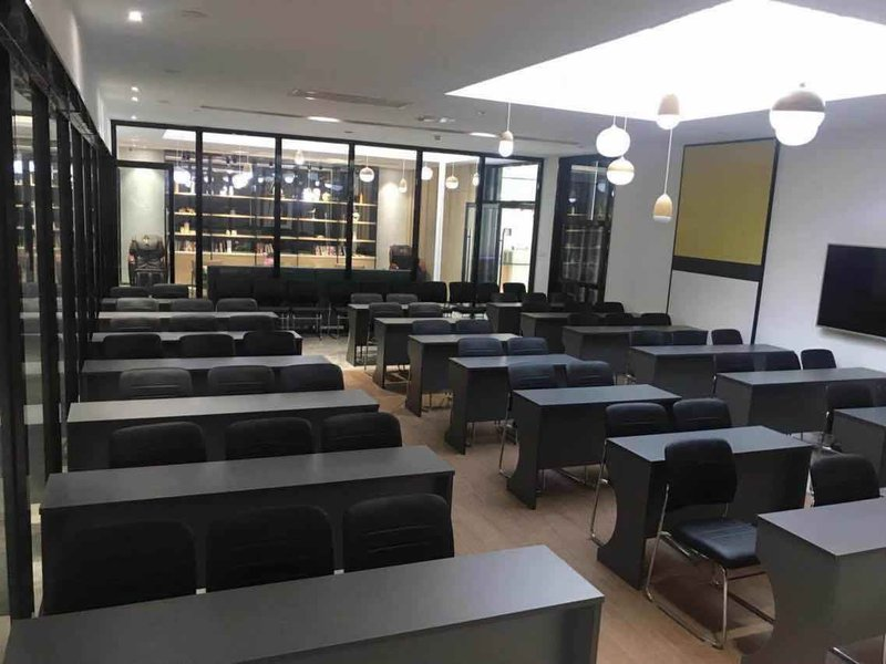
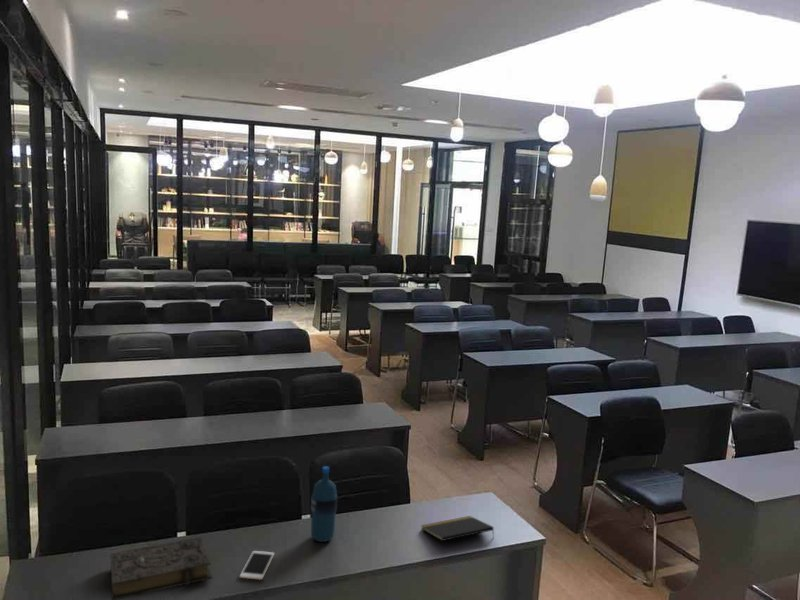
+ notepad [420,515,495,542]
+ cell phone [239,550,275,581]
+ water bottle [310,465,338,543]
+ book [109,536,214,600]
